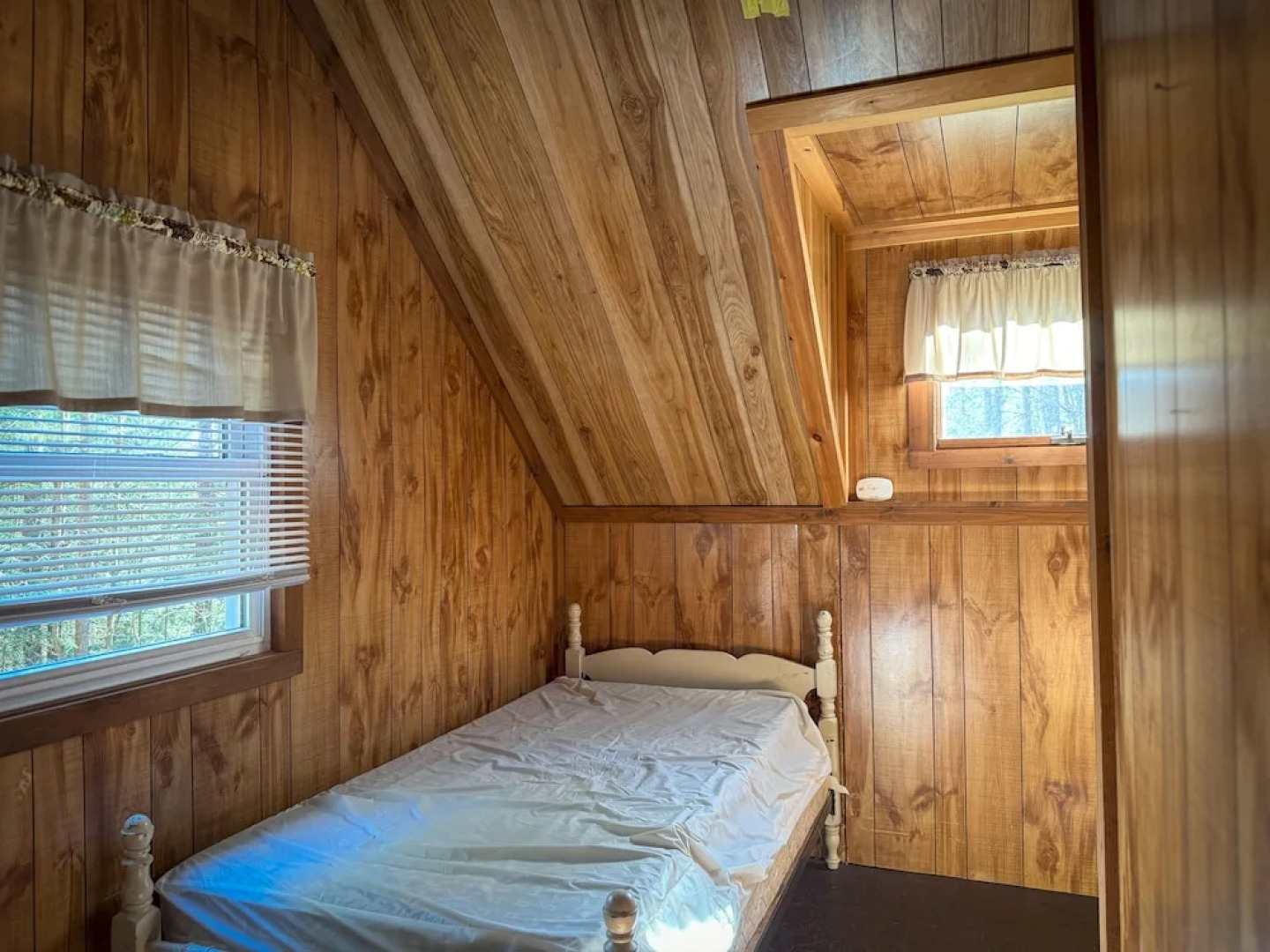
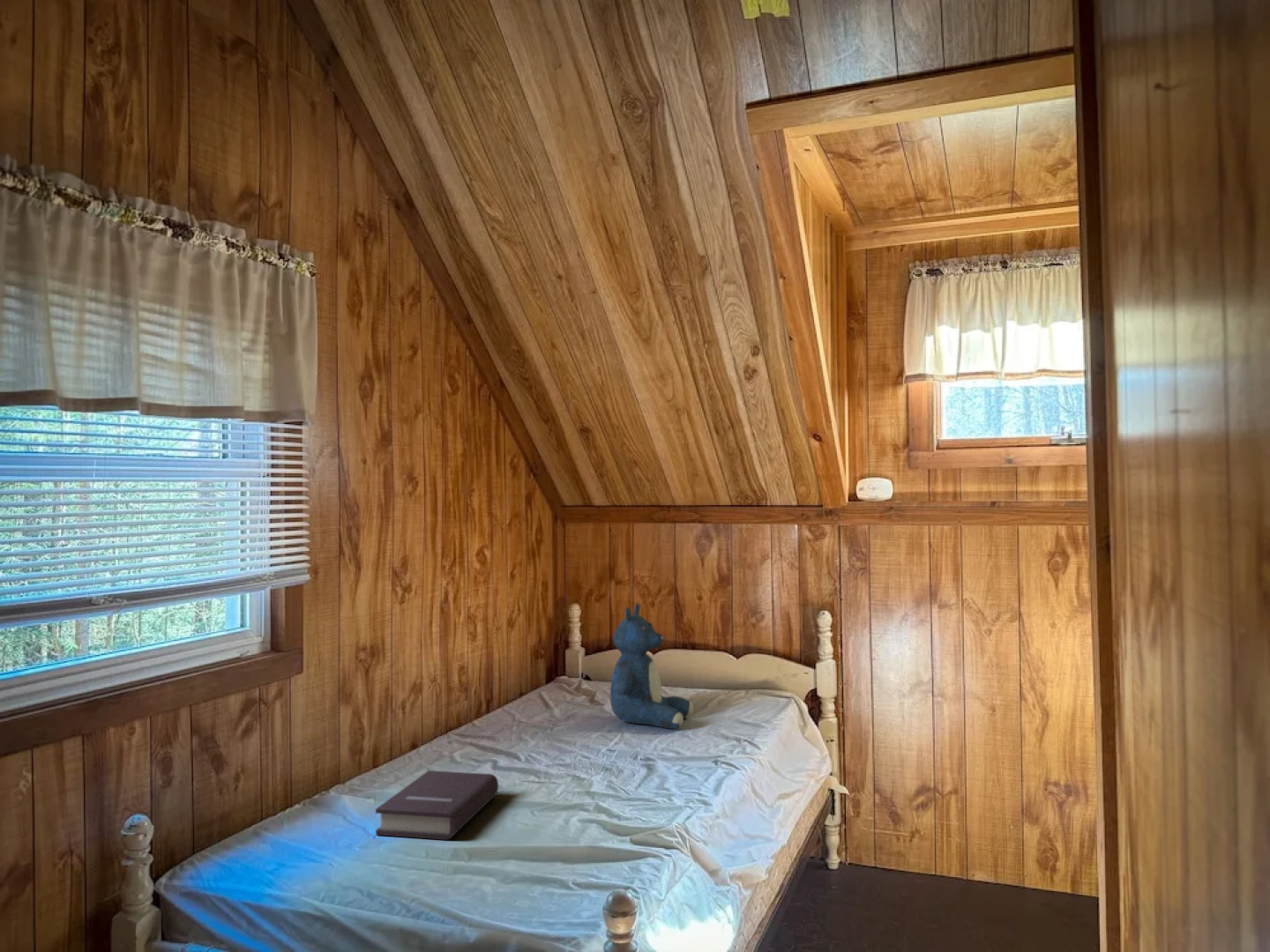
+ teddy bear [609,602,694,730]
+ book [375,770,499,841]
